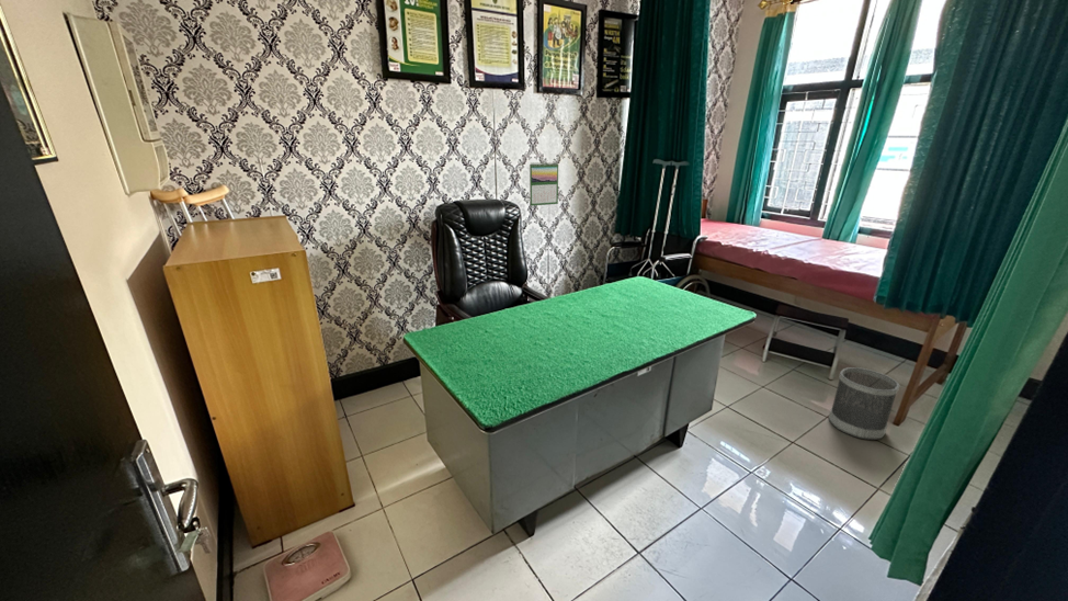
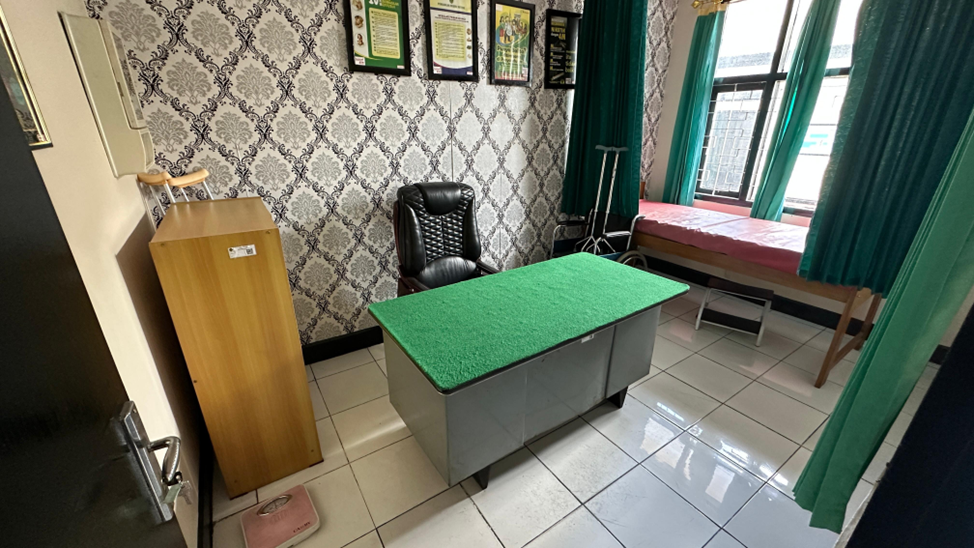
- calendar [529,161,559,207]
- wastebasket [828,366,900,441]
